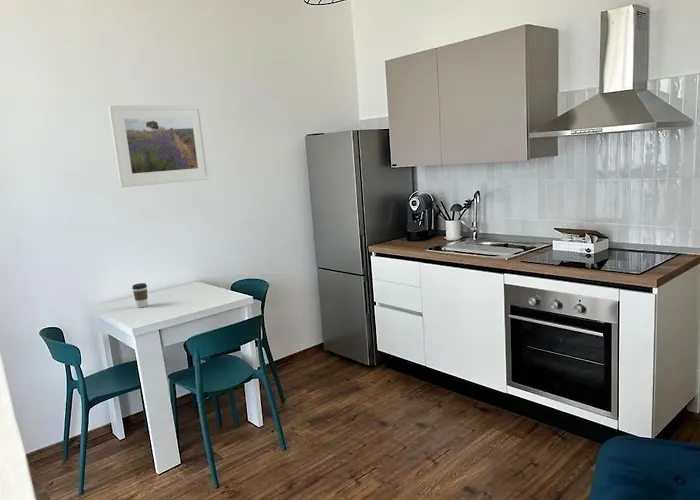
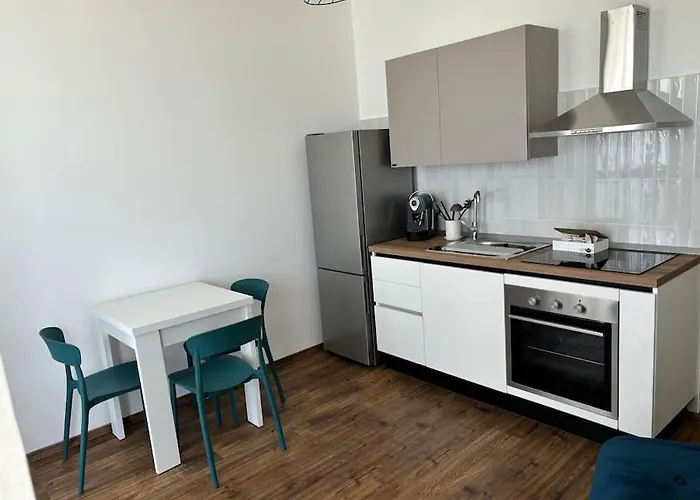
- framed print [107,104,211,189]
- coffee cup [131,282,149,308]
